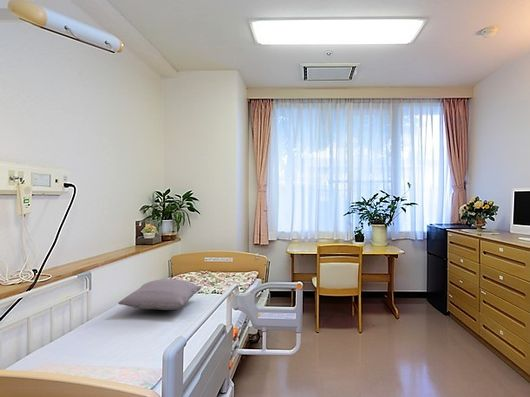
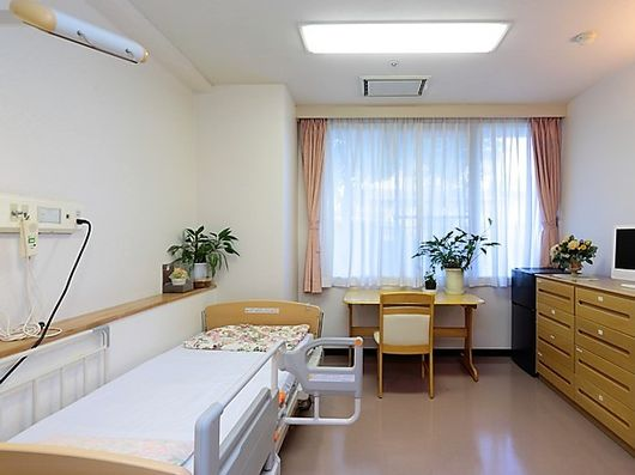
- pillow [117,278,203,311]
